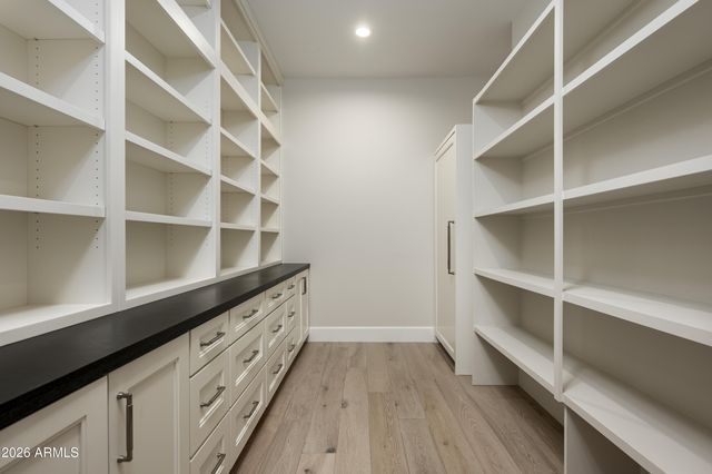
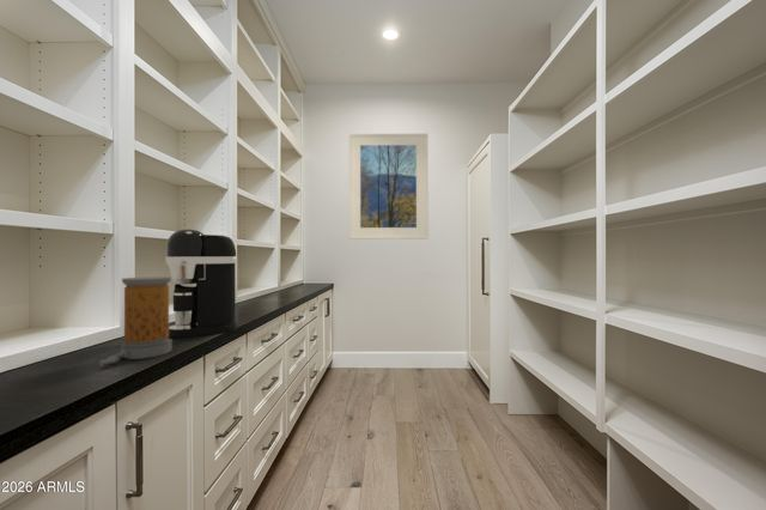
+ coffee maker [165,227,239,339]
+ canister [98,275,174,368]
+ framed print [348,133,428,241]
